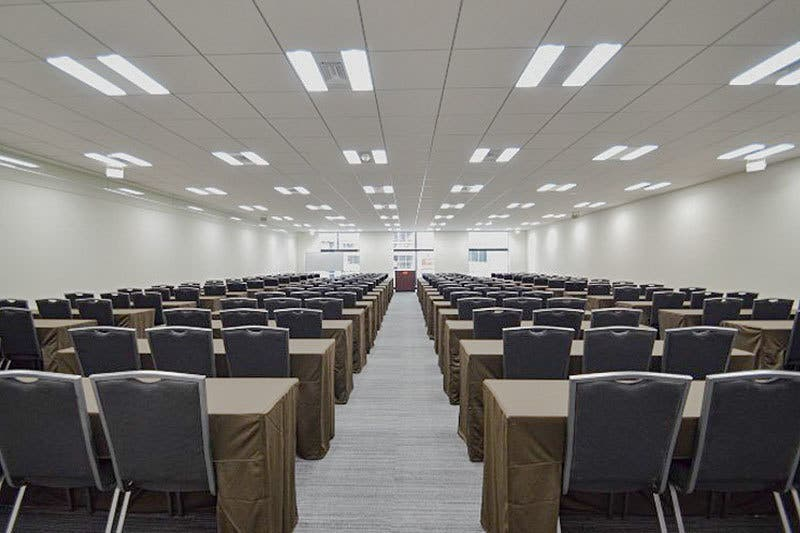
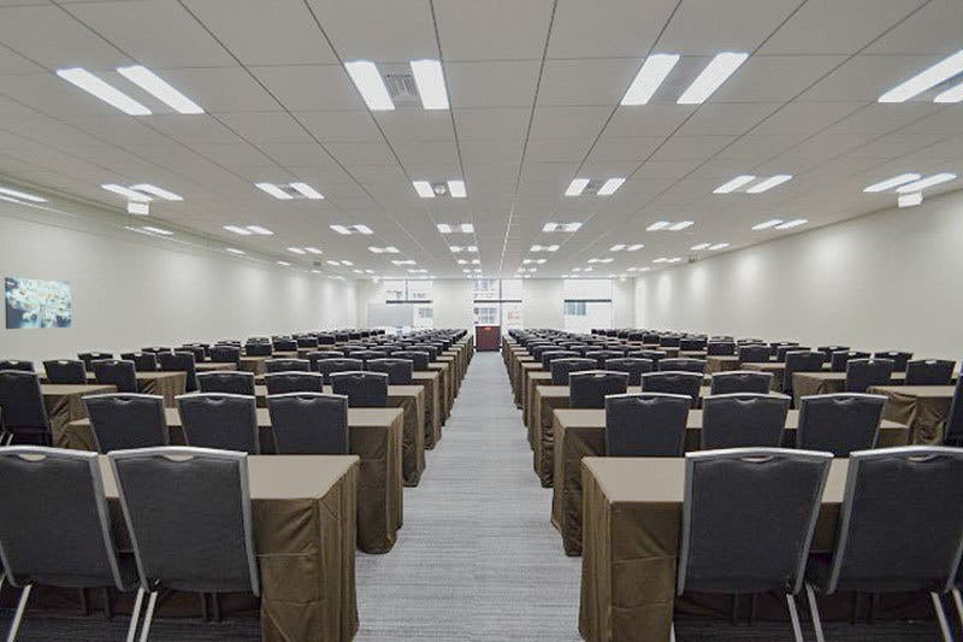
+ wall art [4,277,72,330]
